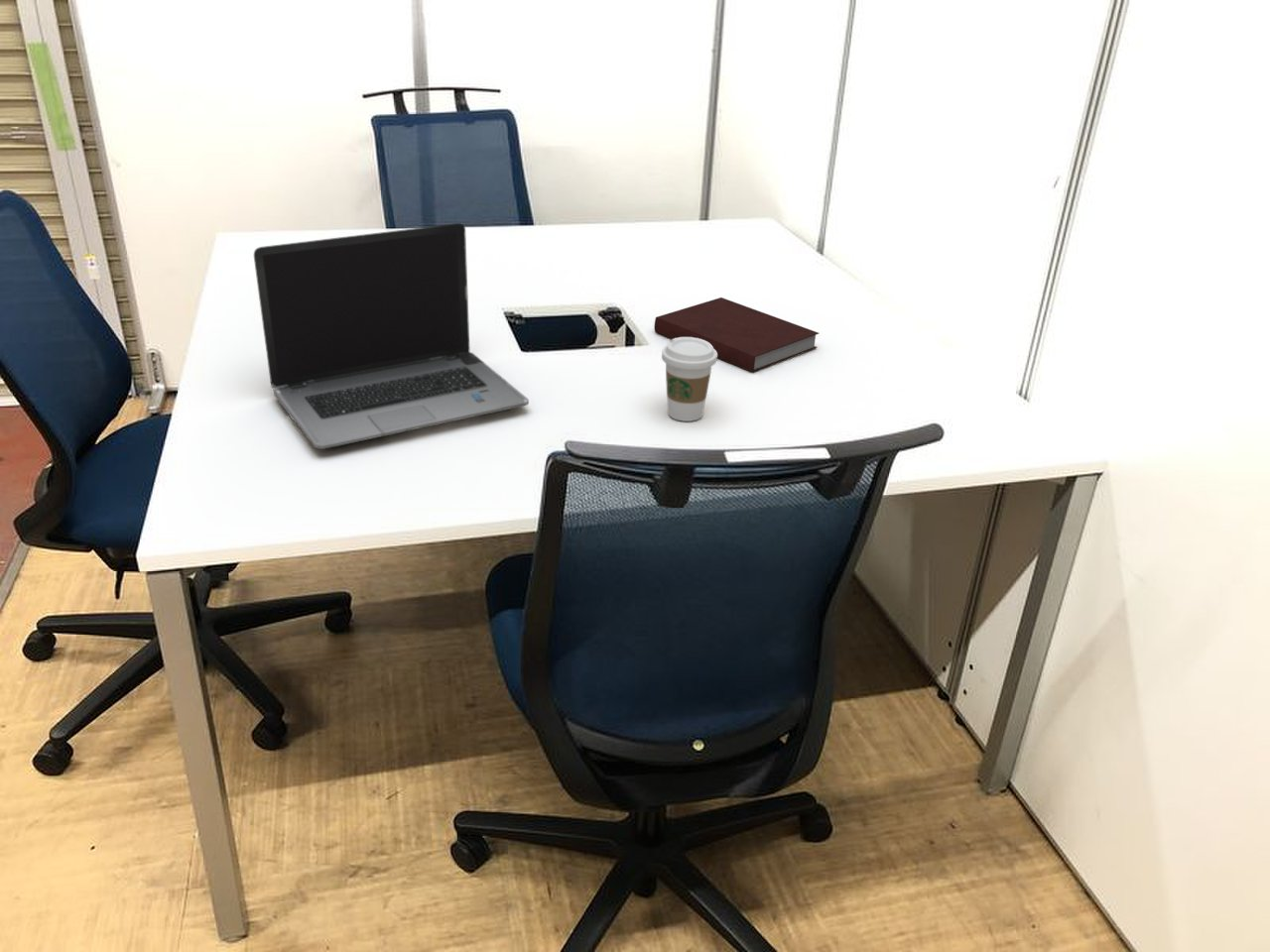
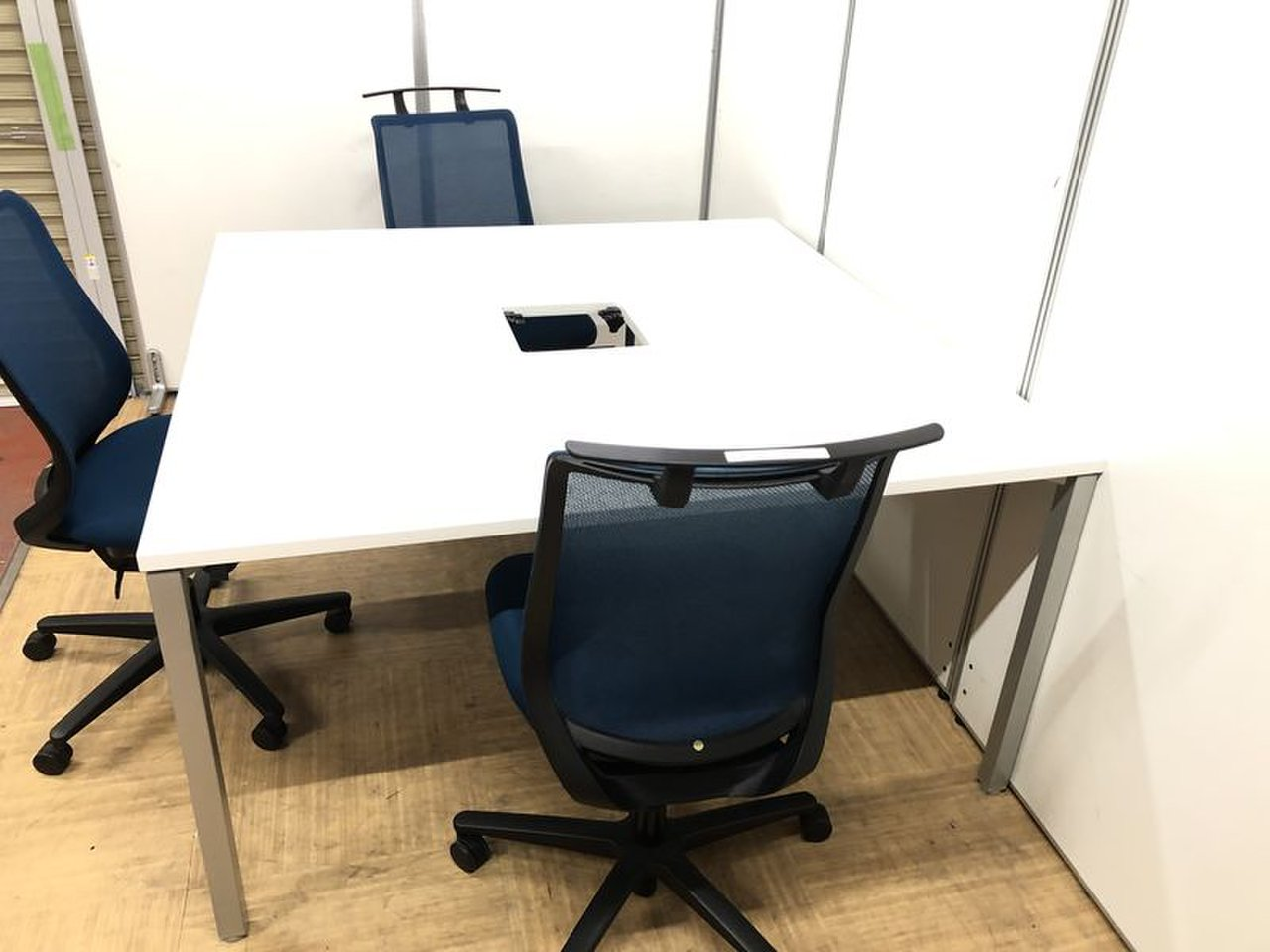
- notebook [654,297,820,373]
- coffee cup [661,337,718,422]
- laptop computer [253,222,530,450]
